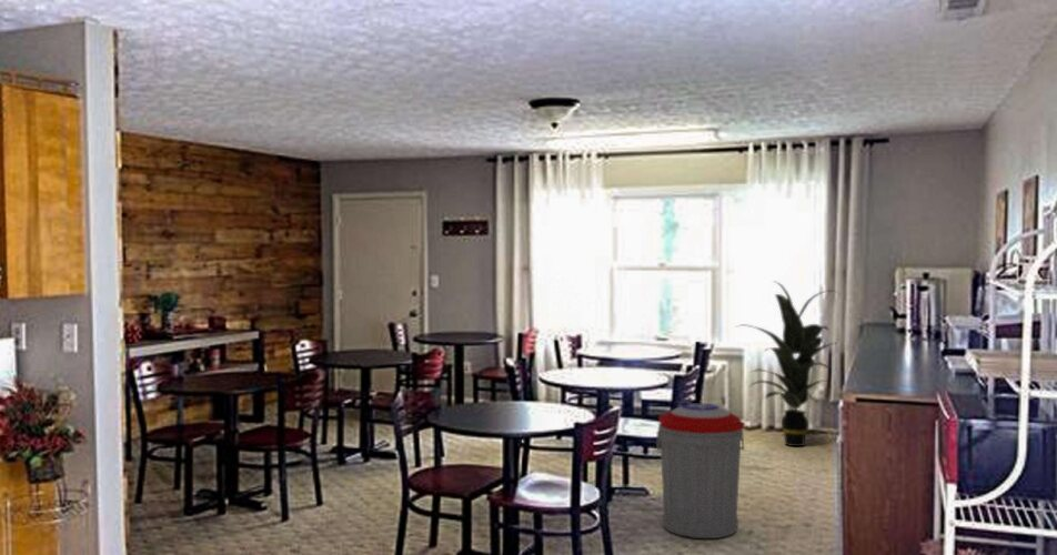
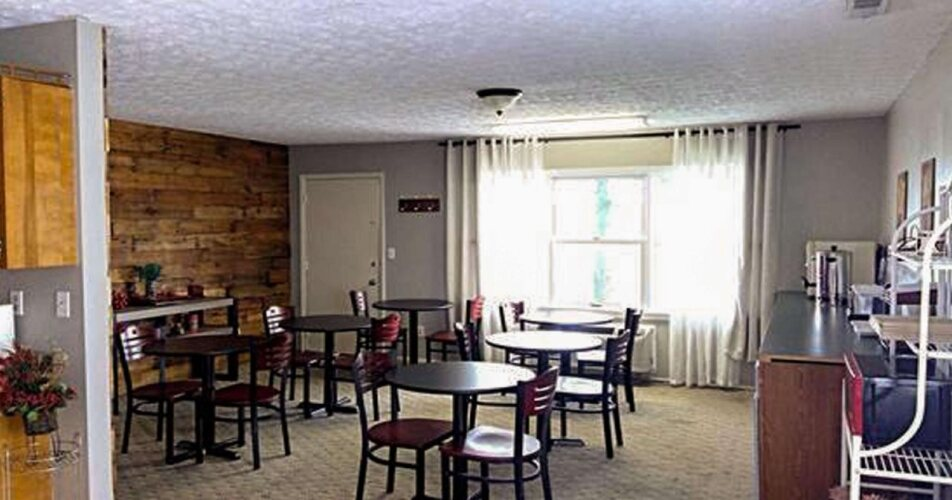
- trash can [655,402,745,539]
- indoor plant [733,280,840,447]
